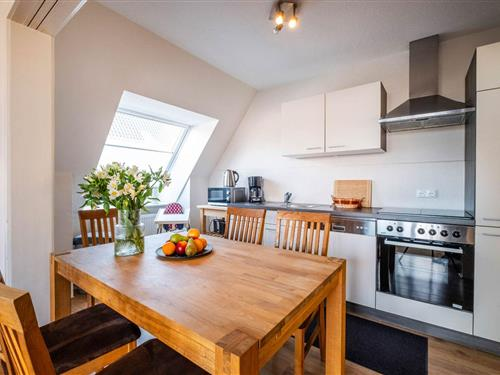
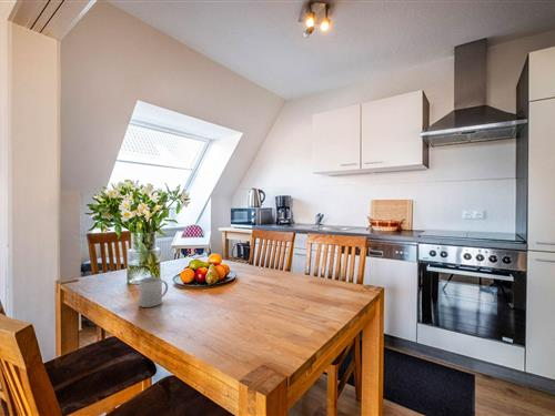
+ mug [139,276,169,308]
